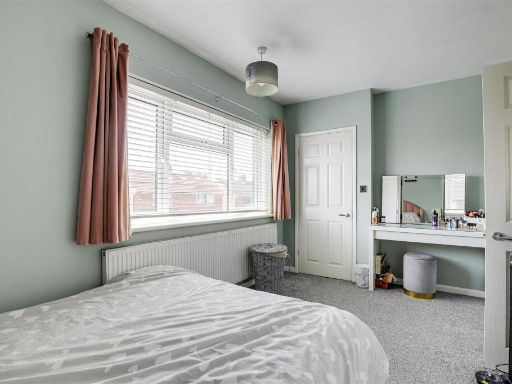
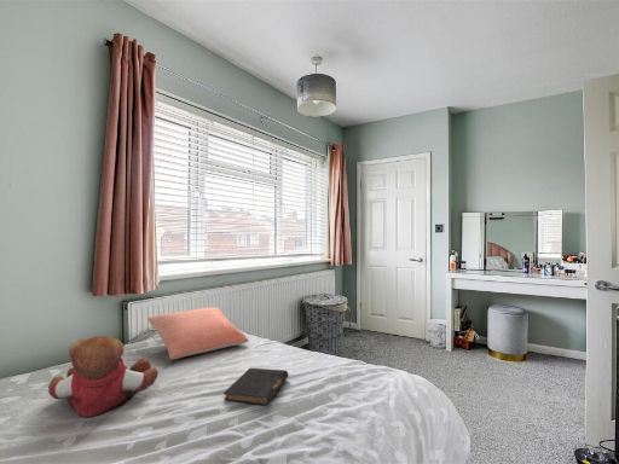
+ pillow [146,306,249,361]
+ teddy bear [47,335,160,418]
+ book [222,367,290,406]
